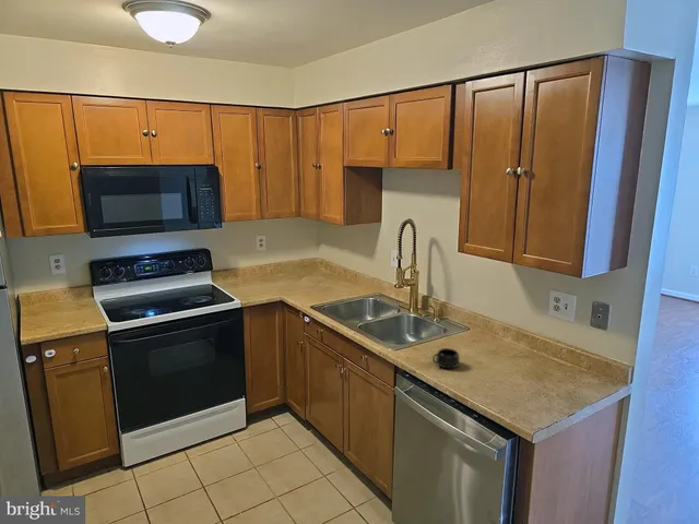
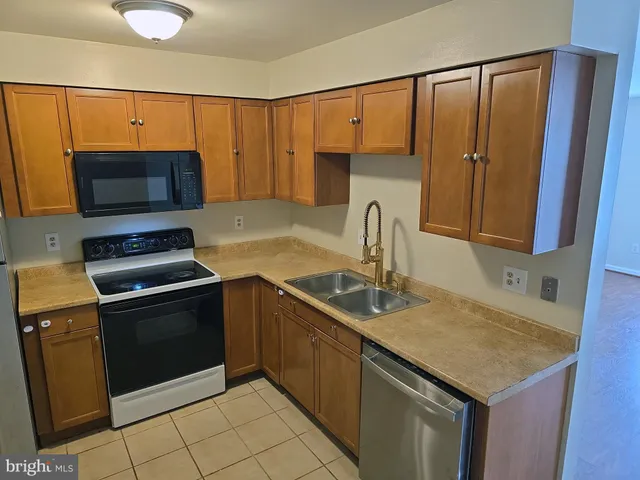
- mug [431,347,461,369]
